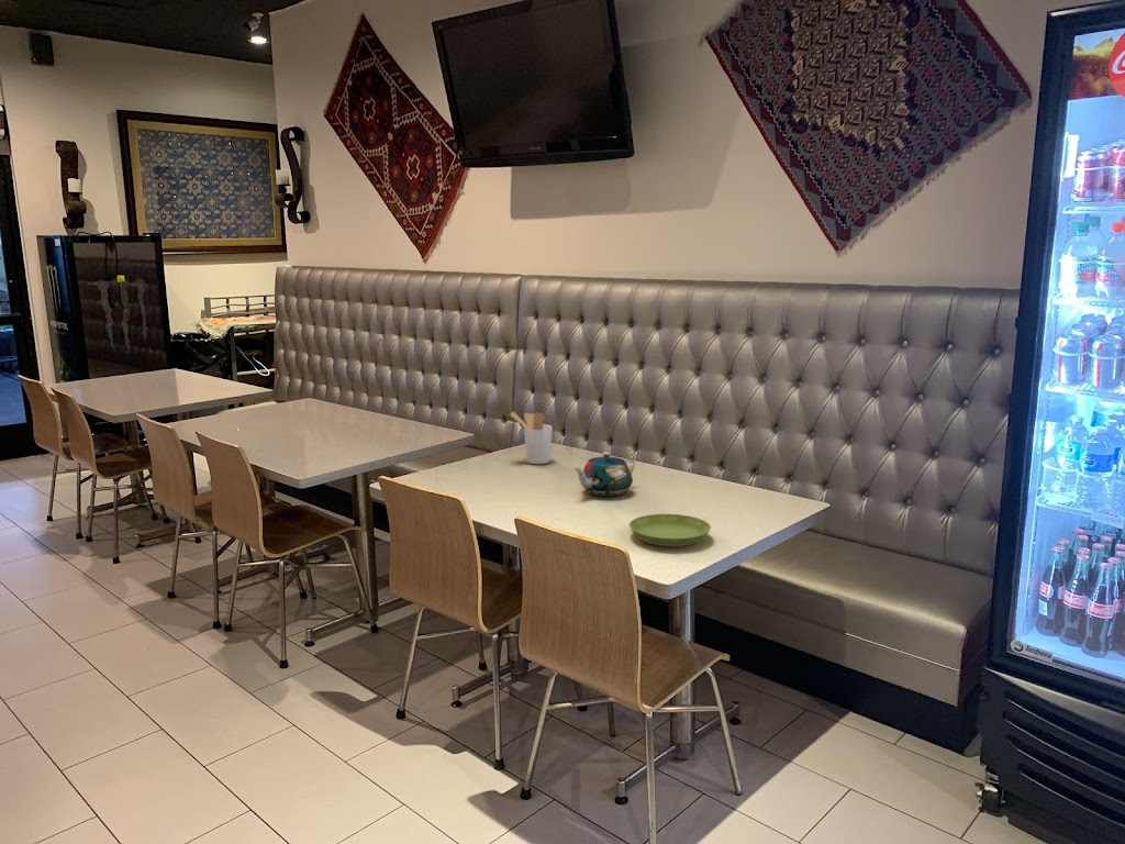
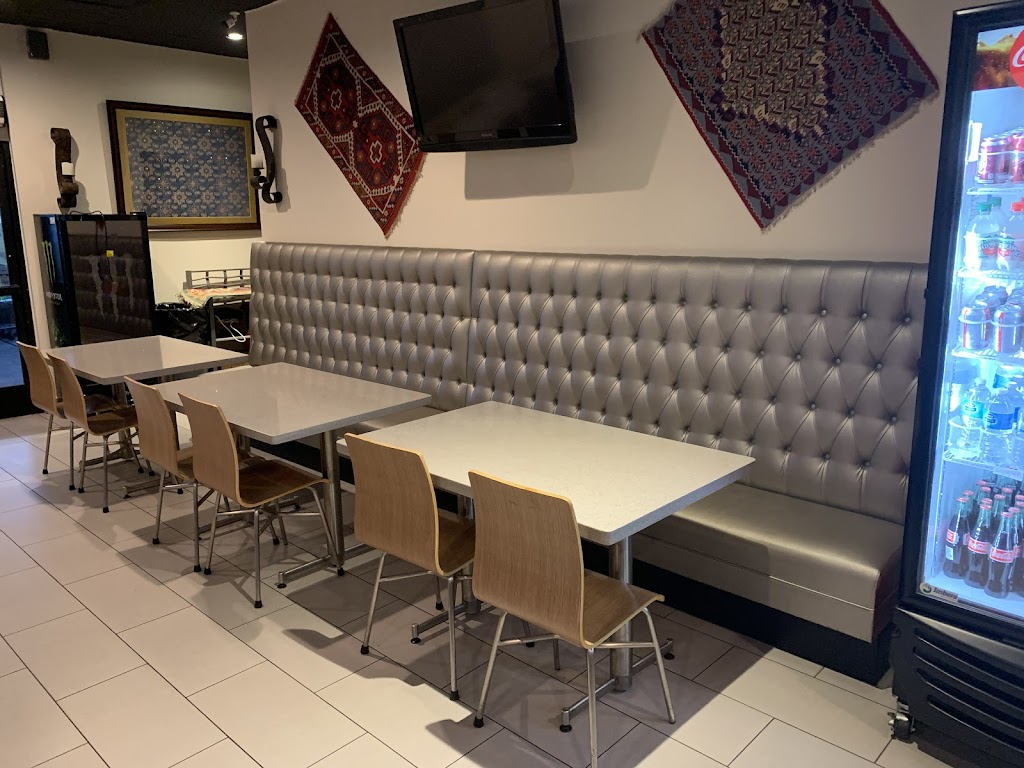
- teapot [572,451,636,497]
- saucer [628,513,712,547]
- utensil holder [510,411,554,465]
